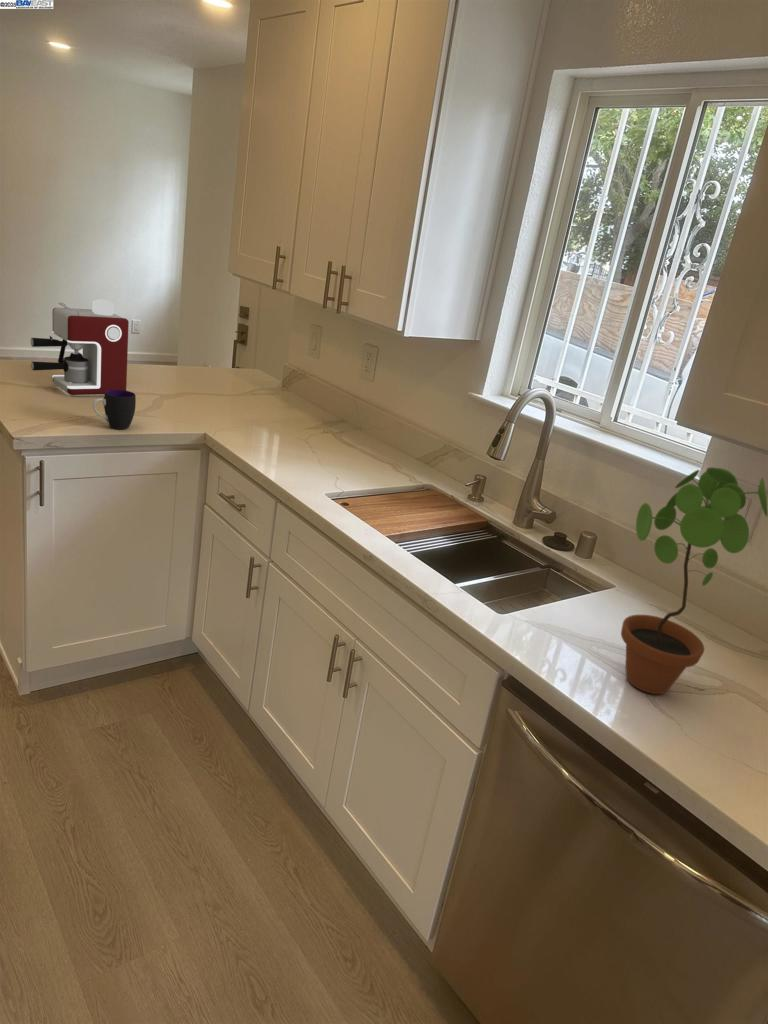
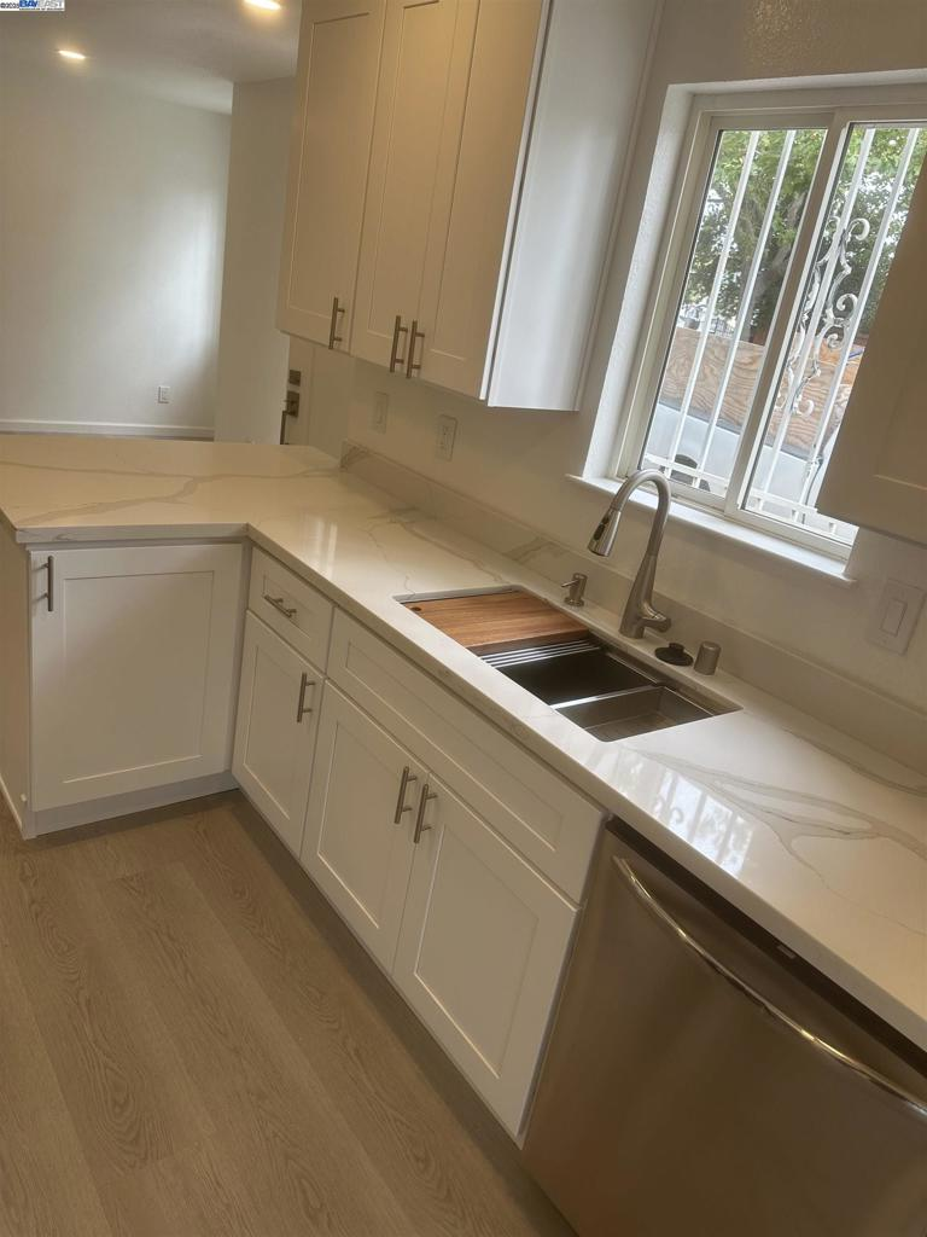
- potted plant [620,466,768,695]
- coffee maker [30,298,130,396]
- cup [92,390,137,430]
